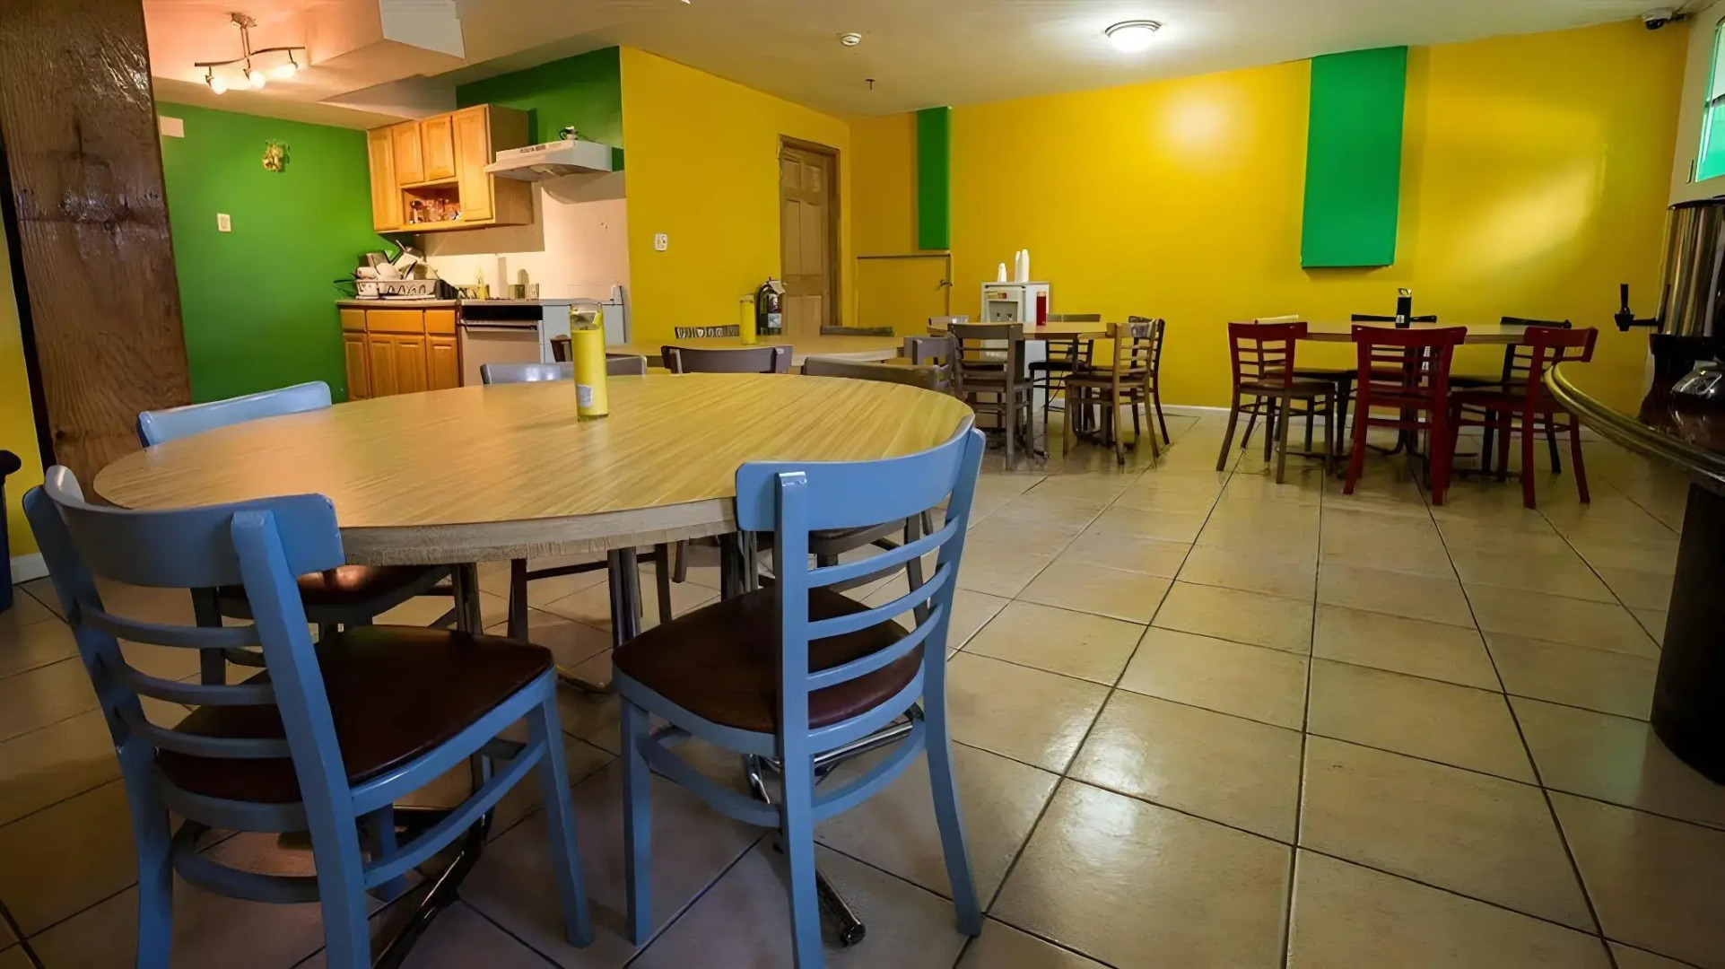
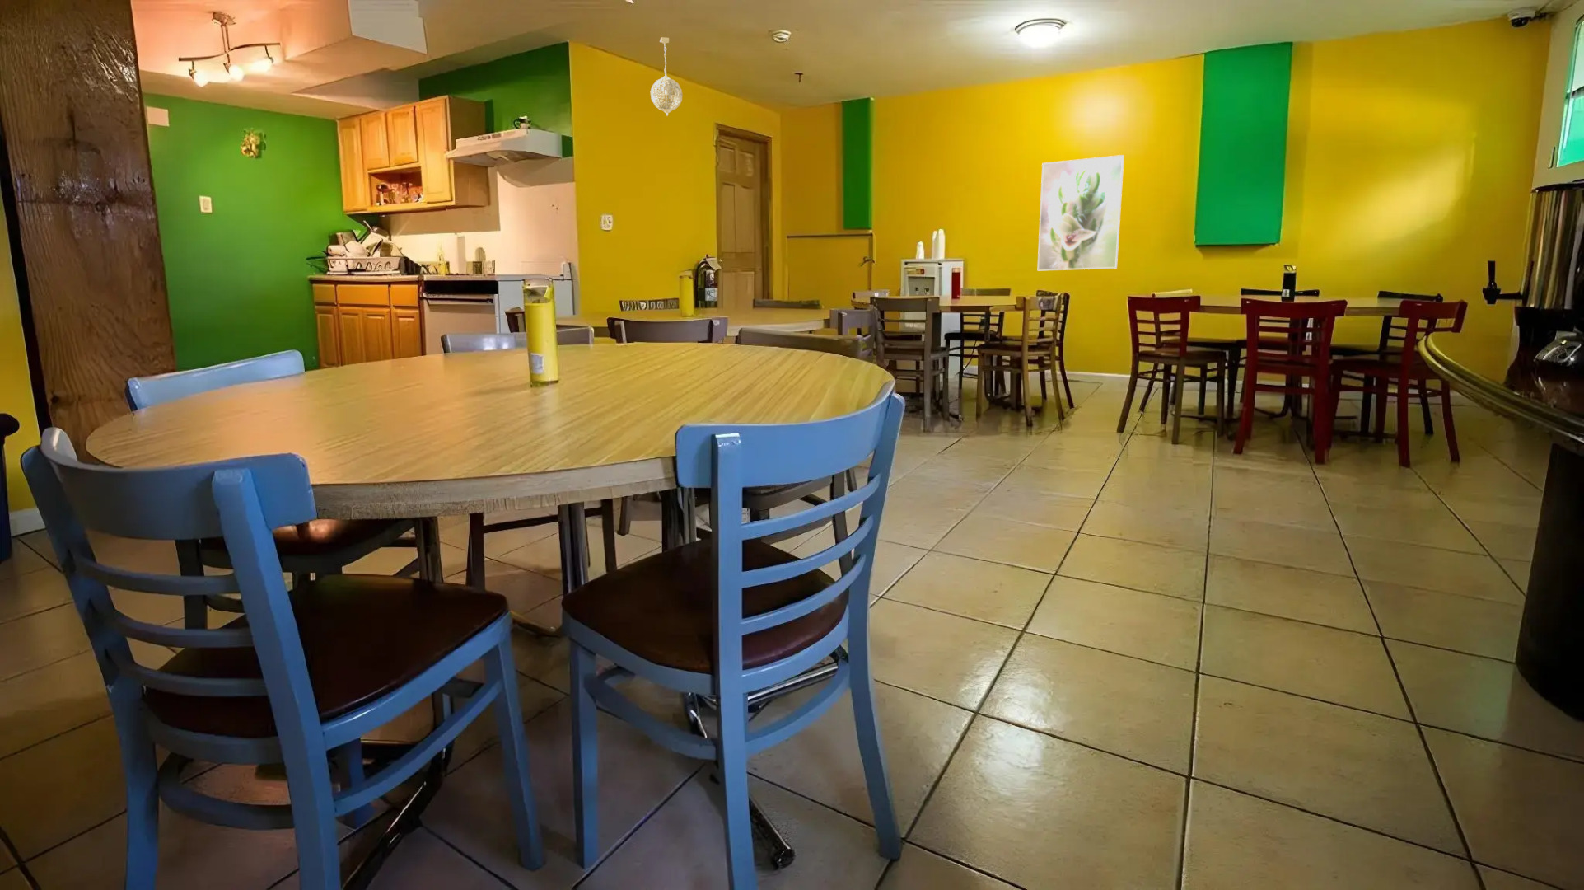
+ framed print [1037,154,1125,271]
+ pendant light [649,36,683,116]
